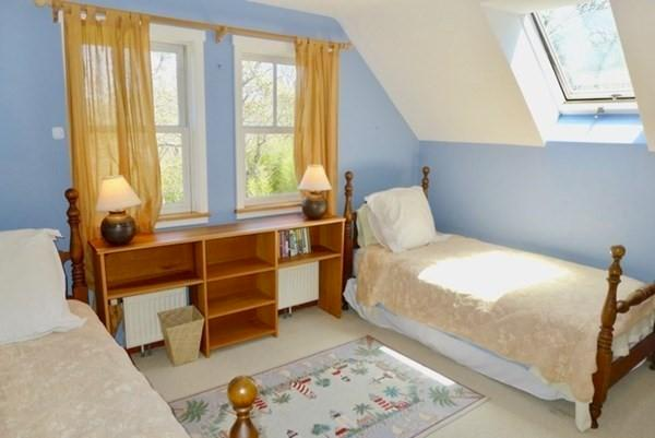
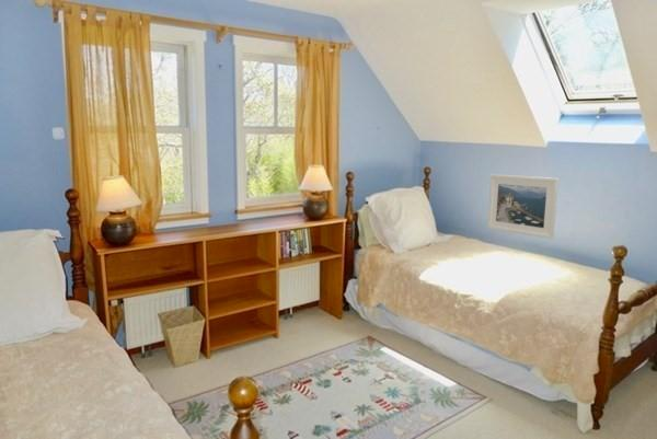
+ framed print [486,173,560,240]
